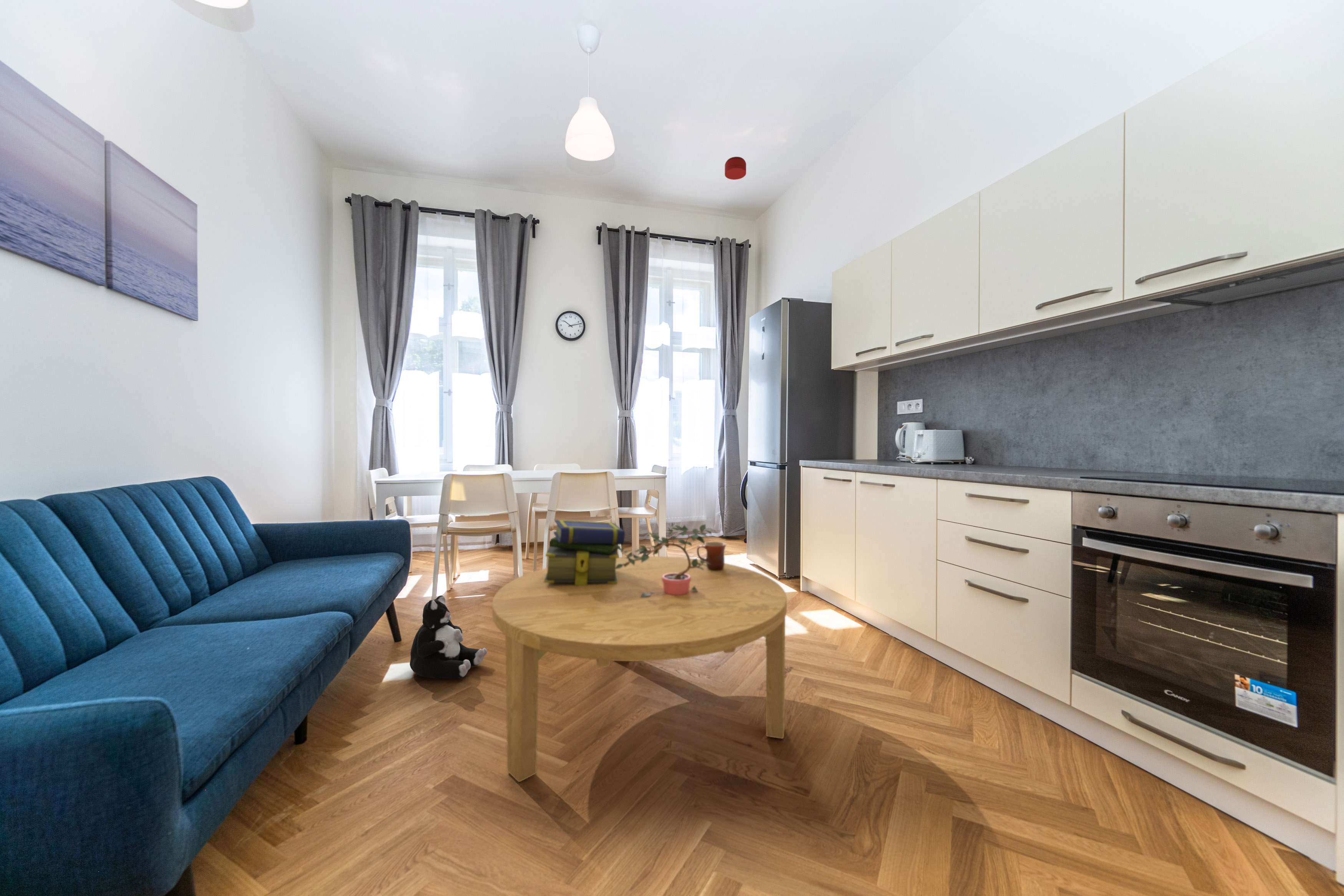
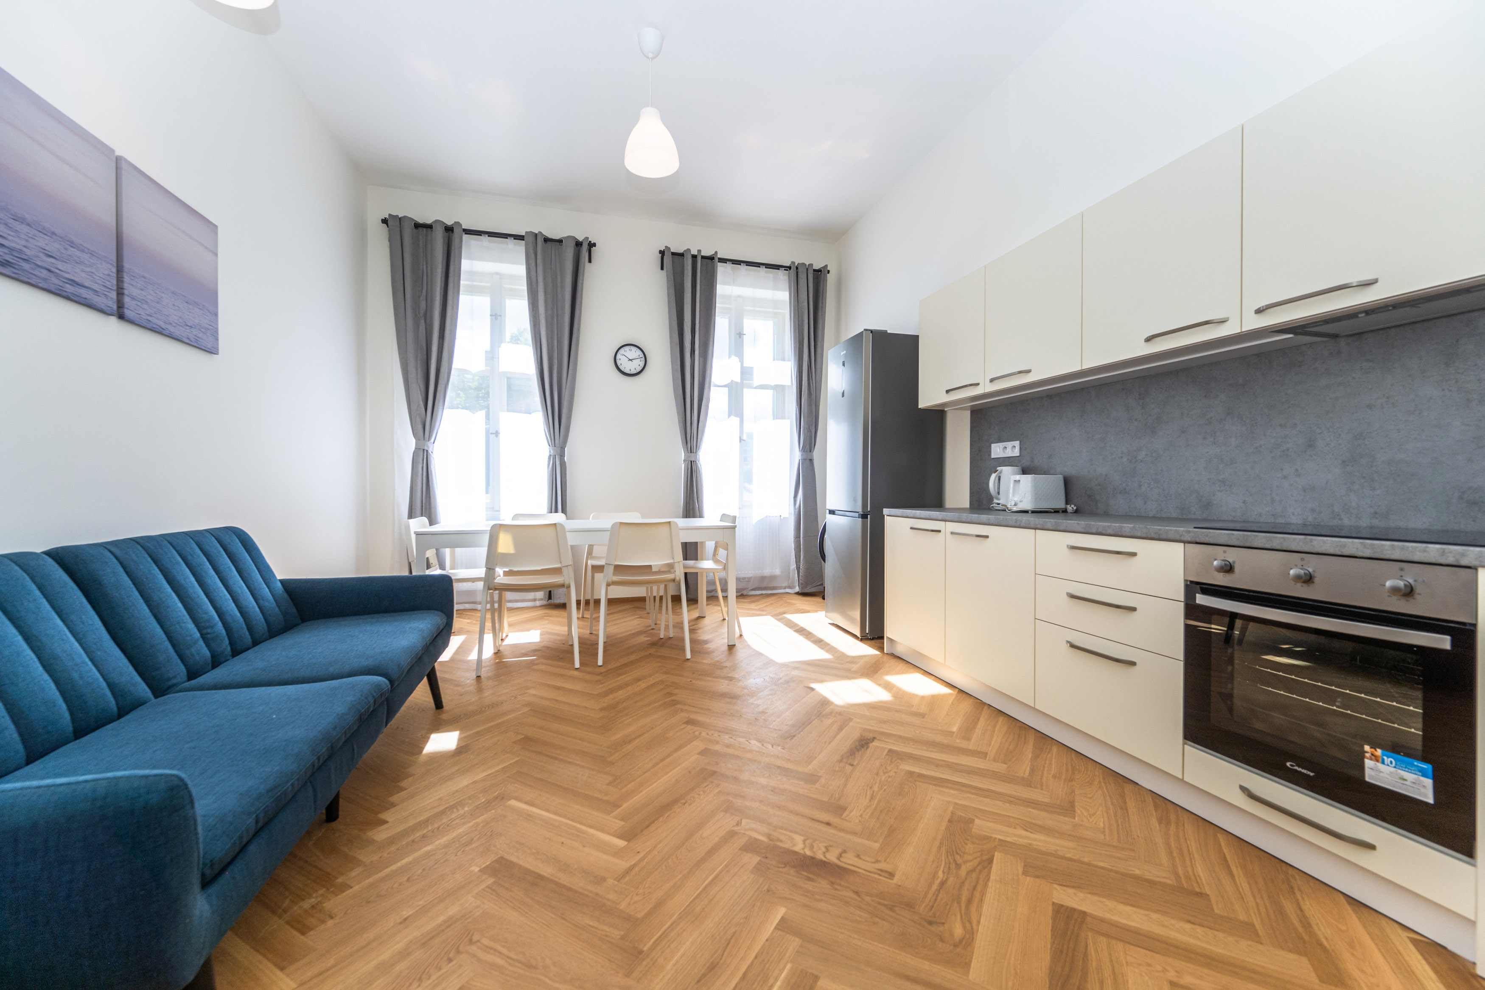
- smoke detector [724,156,746,180]
- plush toy [409,595,488,679]
- mug [697,542,727,571]
- stack of books [544,520,625,585]
- coffee table [492,556,787,782]
- potted plant [616,522,715,598]
